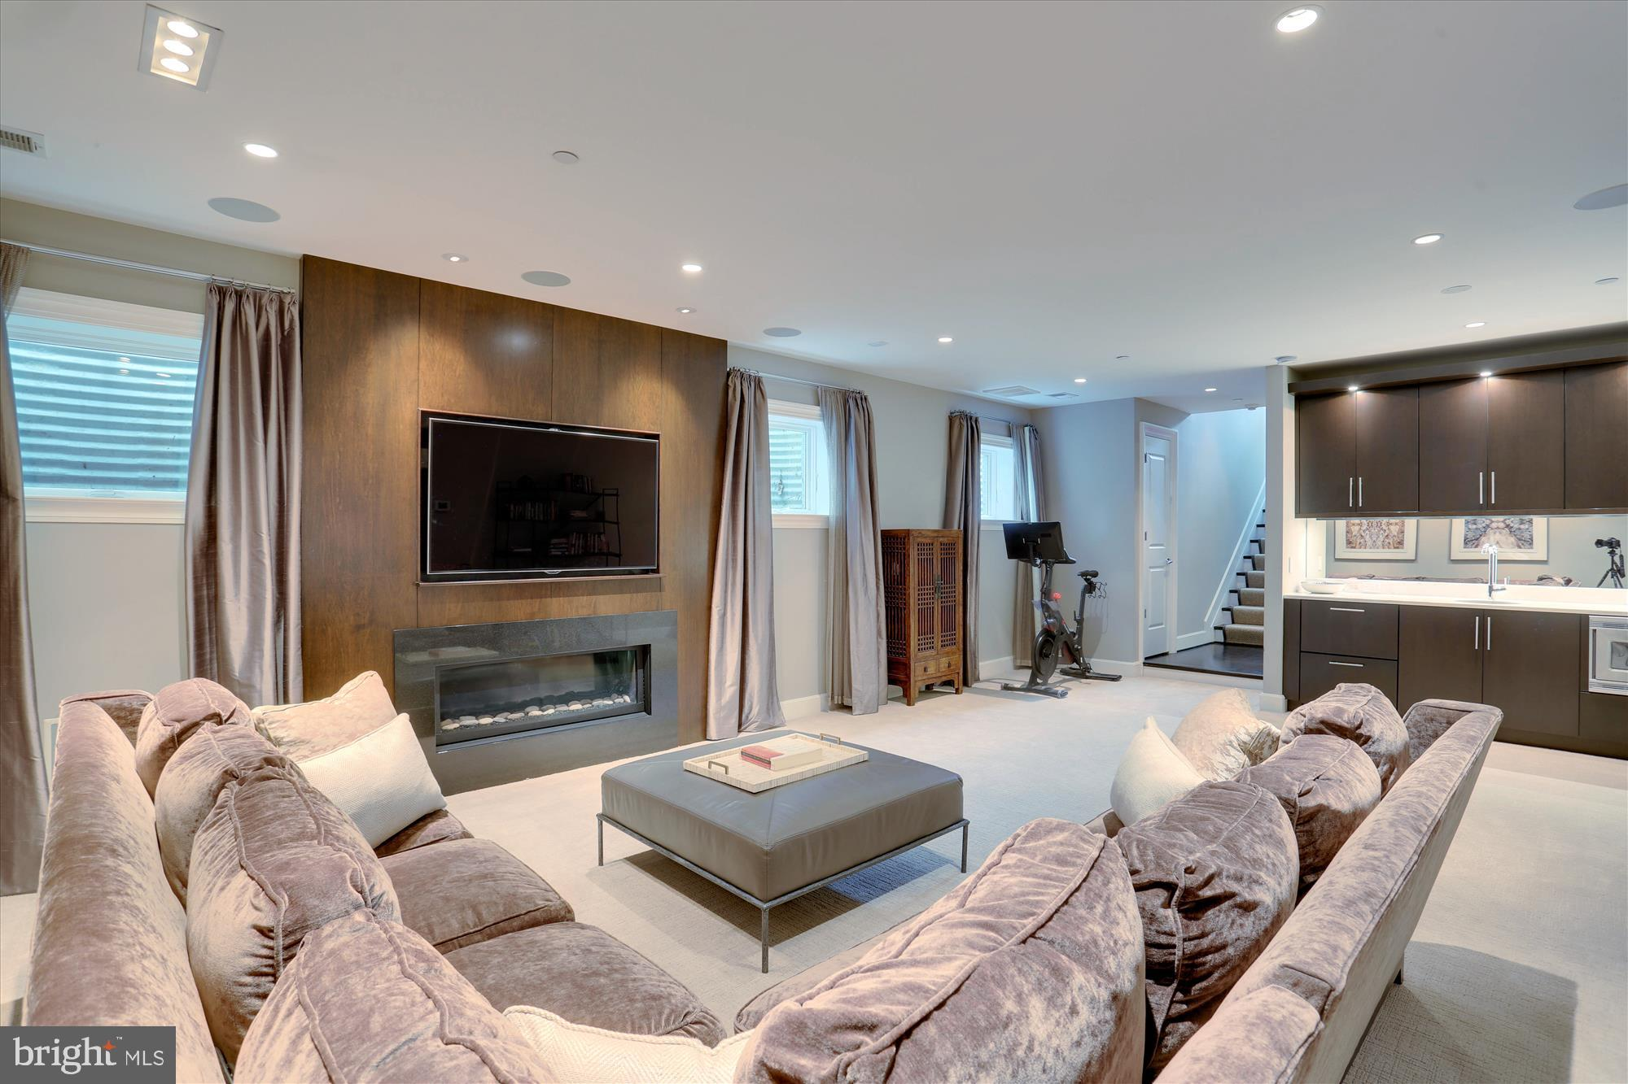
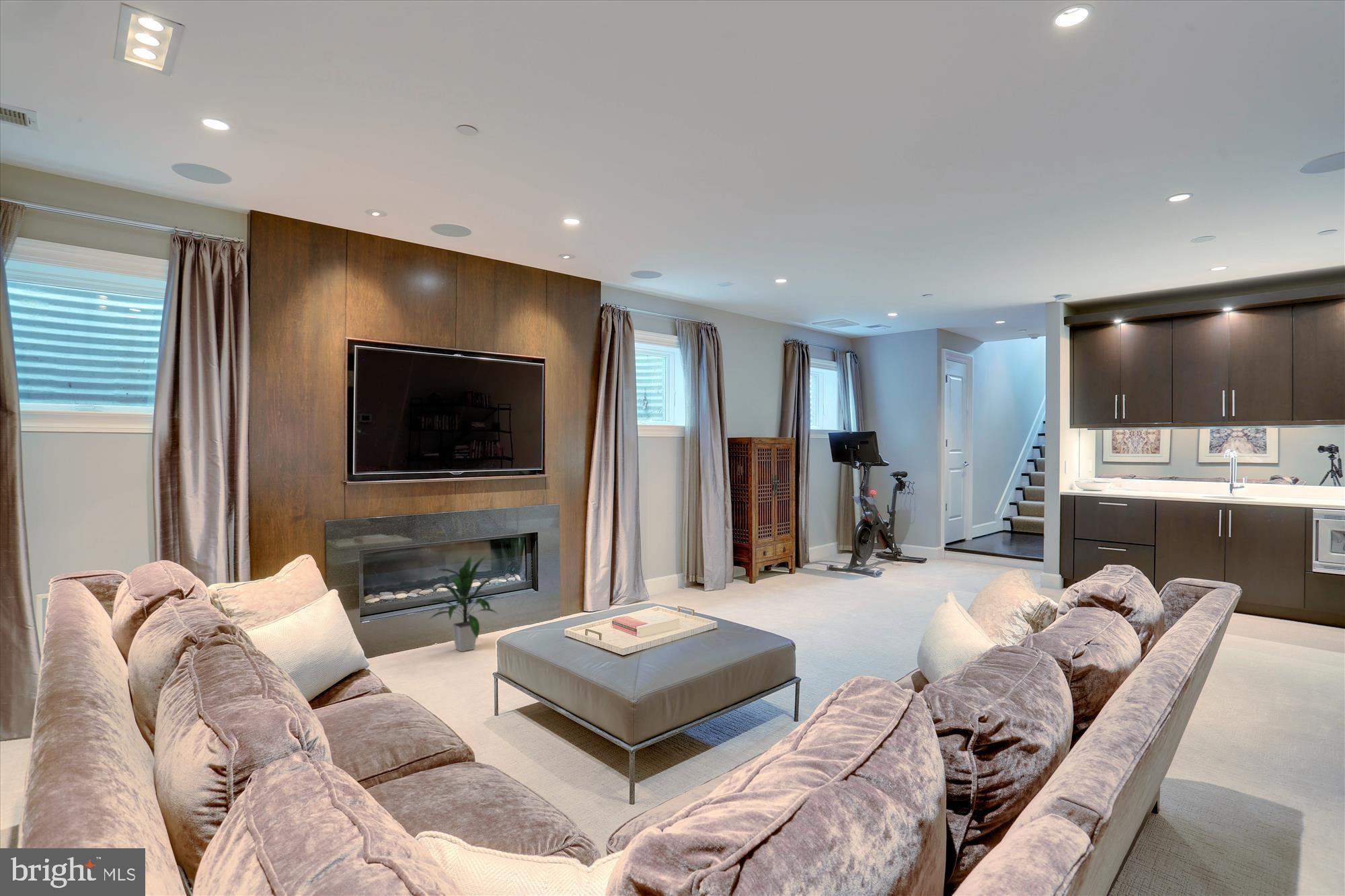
+ indoor plant [424,554,500,653]
